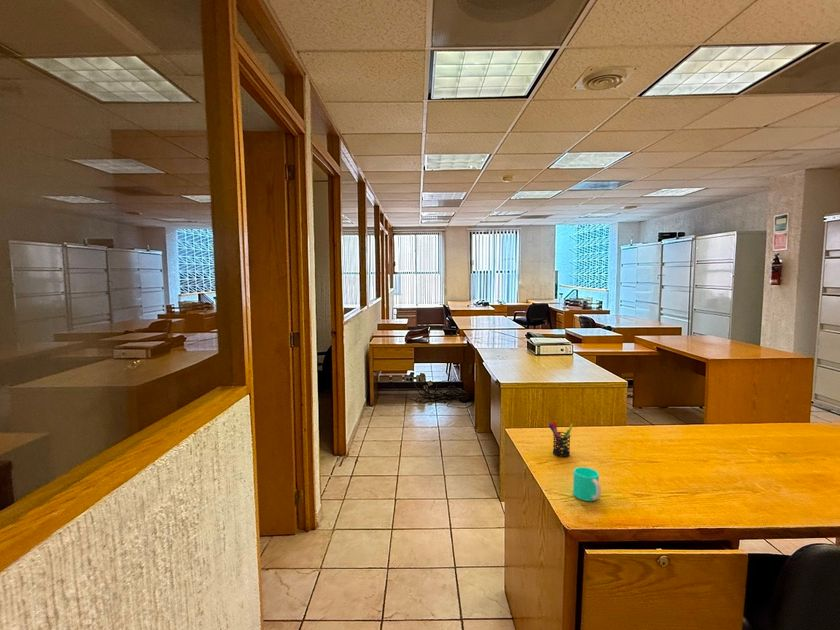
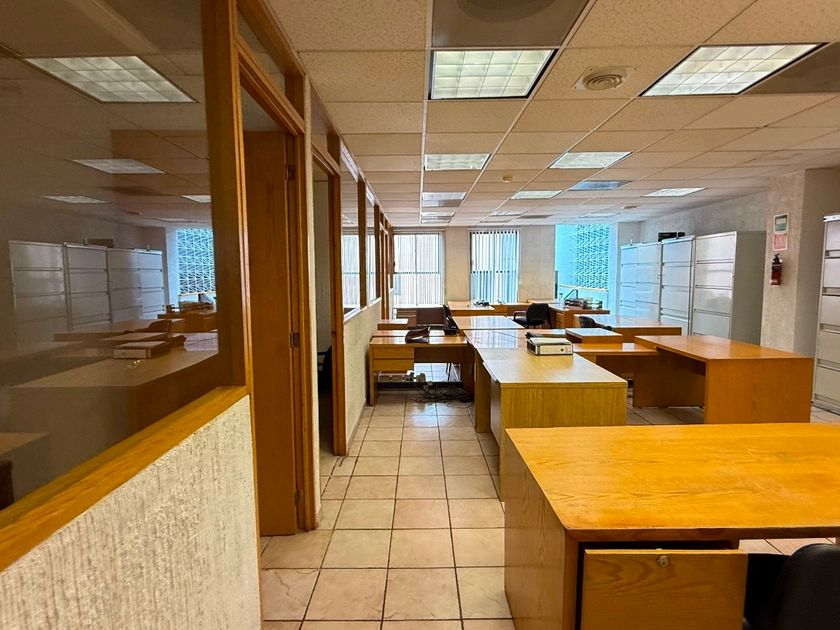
- pen holder [548,420,574,458]
- cup [572,466,602,502]
